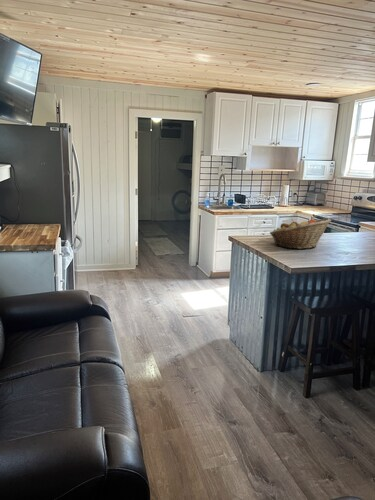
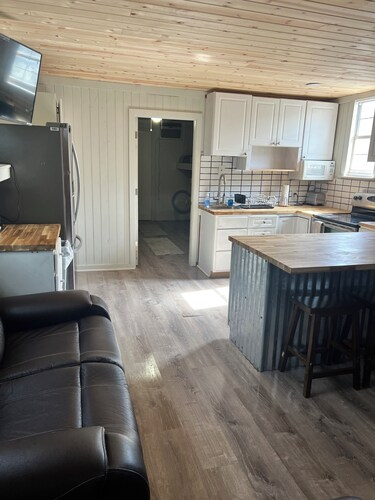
- fruit basket [269,217,332,250]
